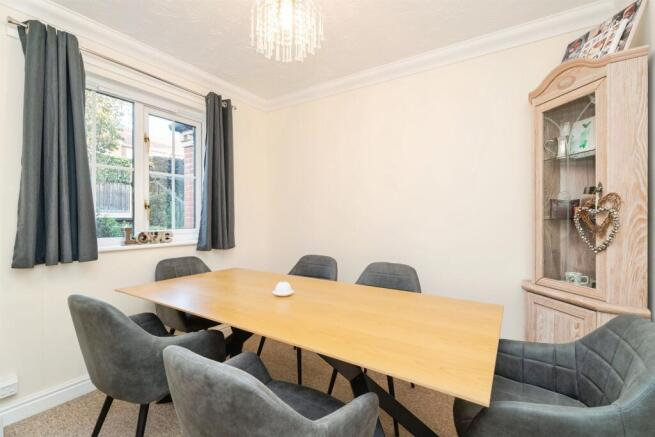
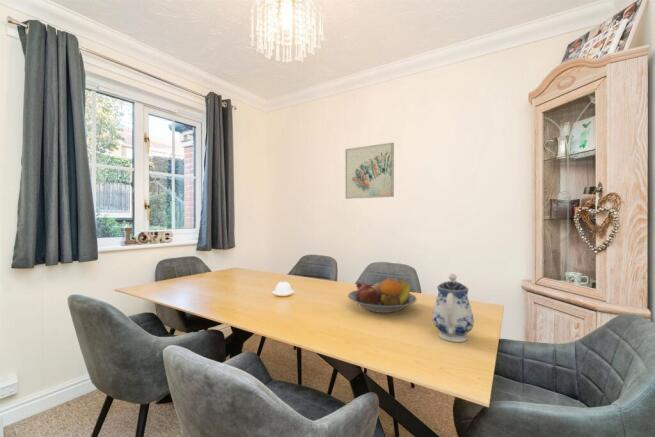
+ wall art [344,142,395,200]
+ fruit bowl [347,277,417,314]
+ teapot [431,273,475,343]
